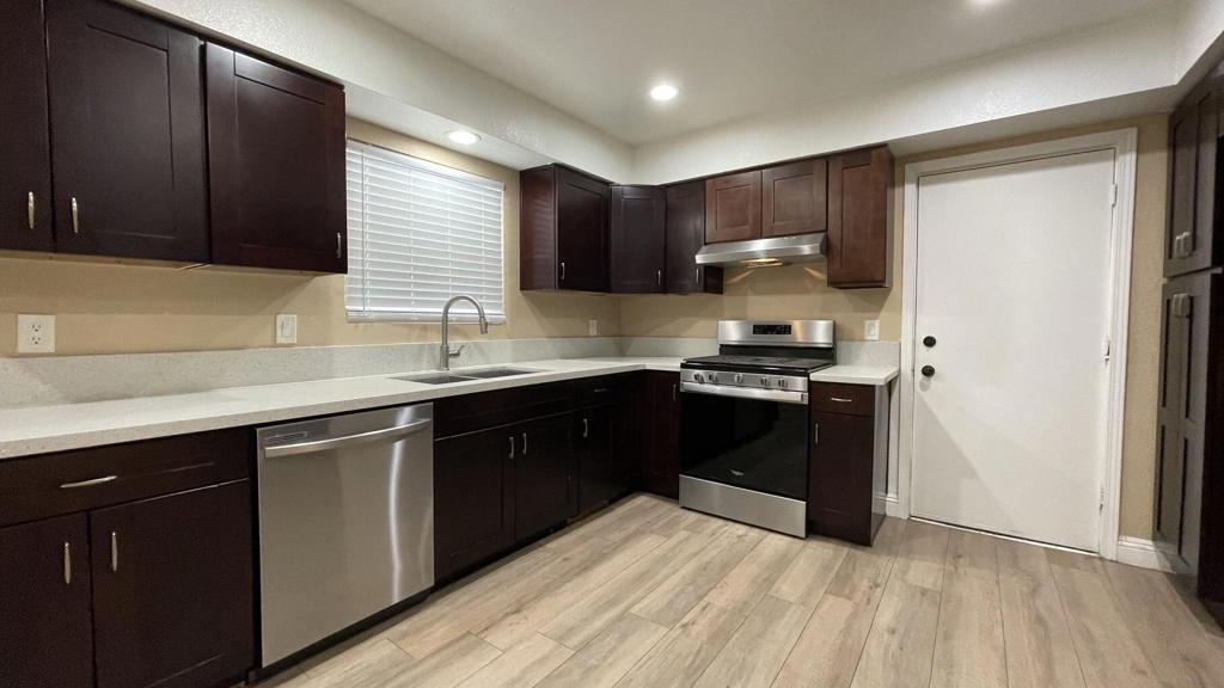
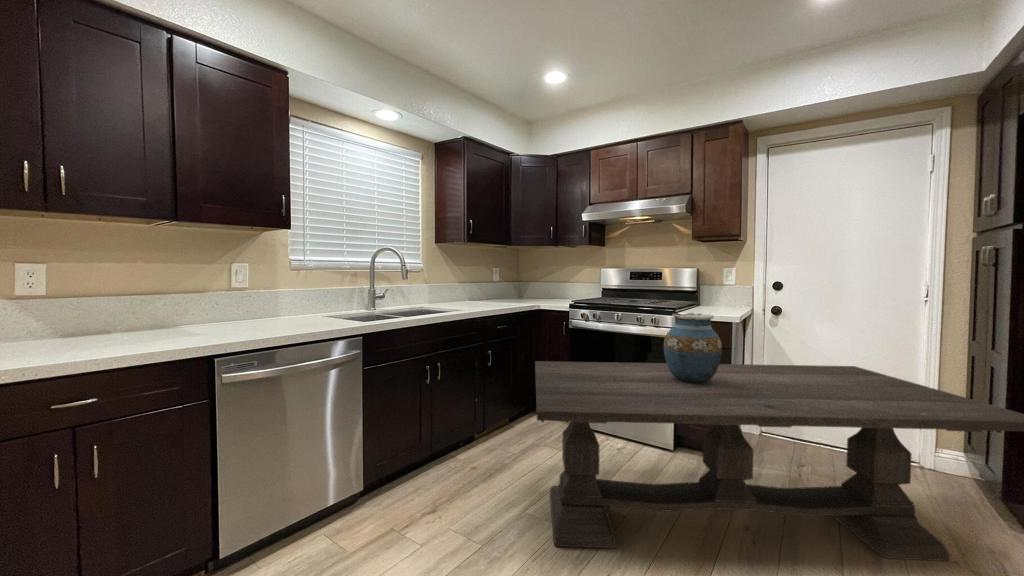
+ dining table [534,360,1024,562]
+ vase [663,312,723,383]
